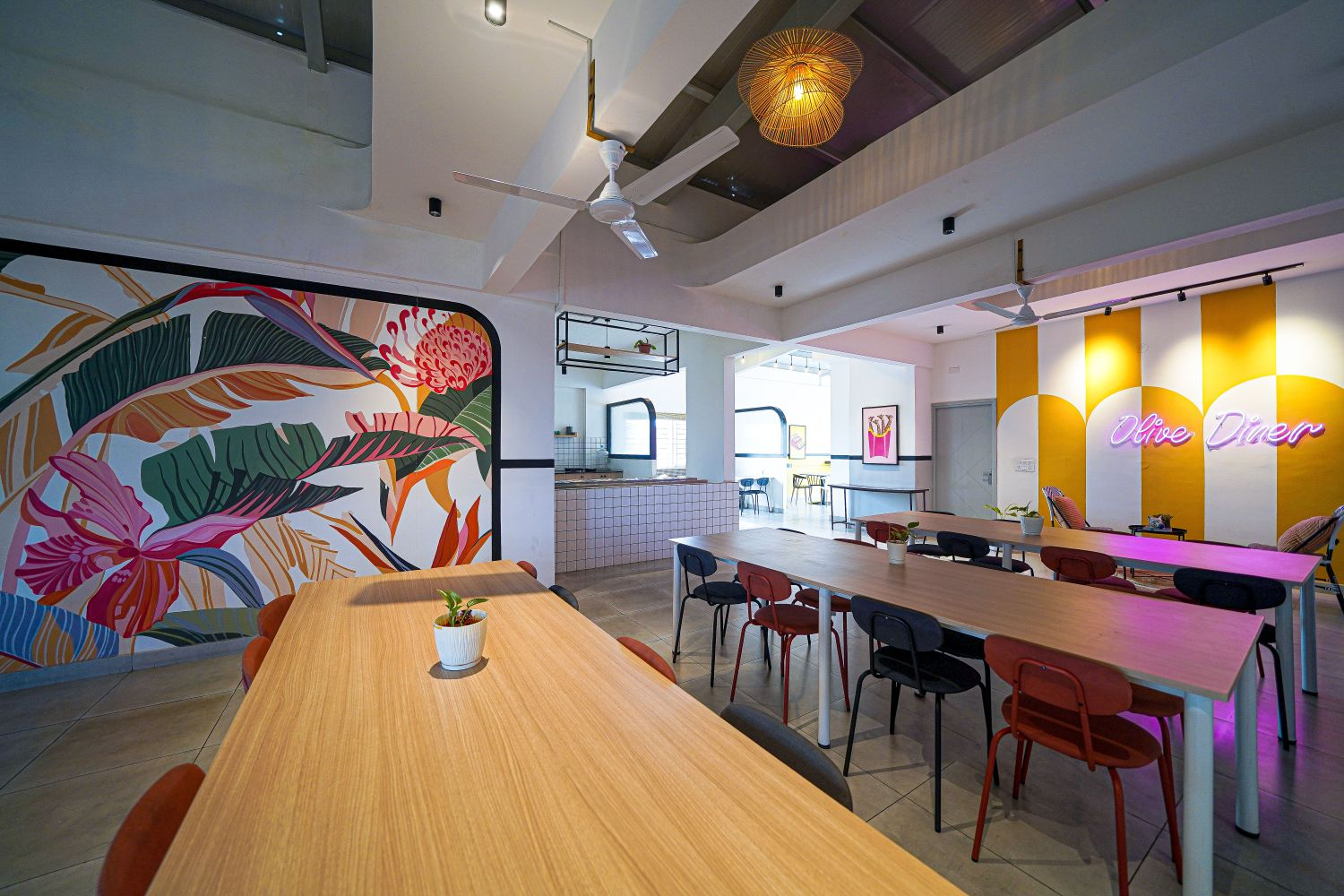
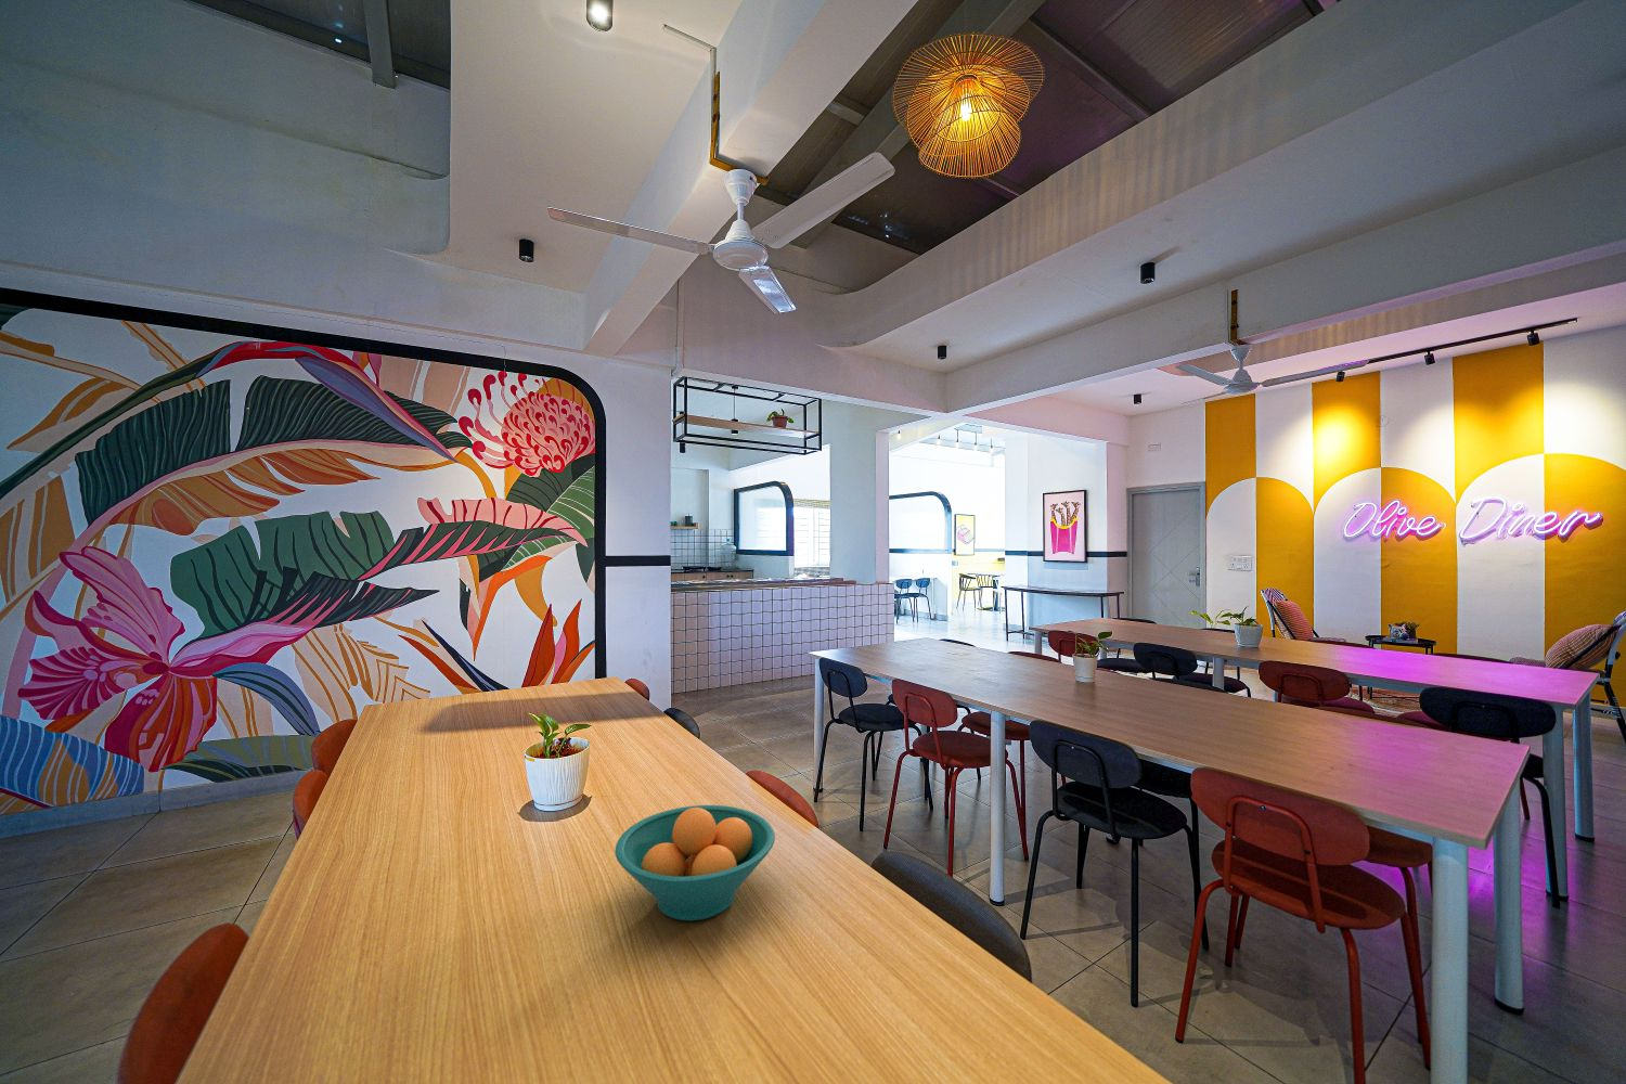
+ fruit bowl [615,805,777,922]
